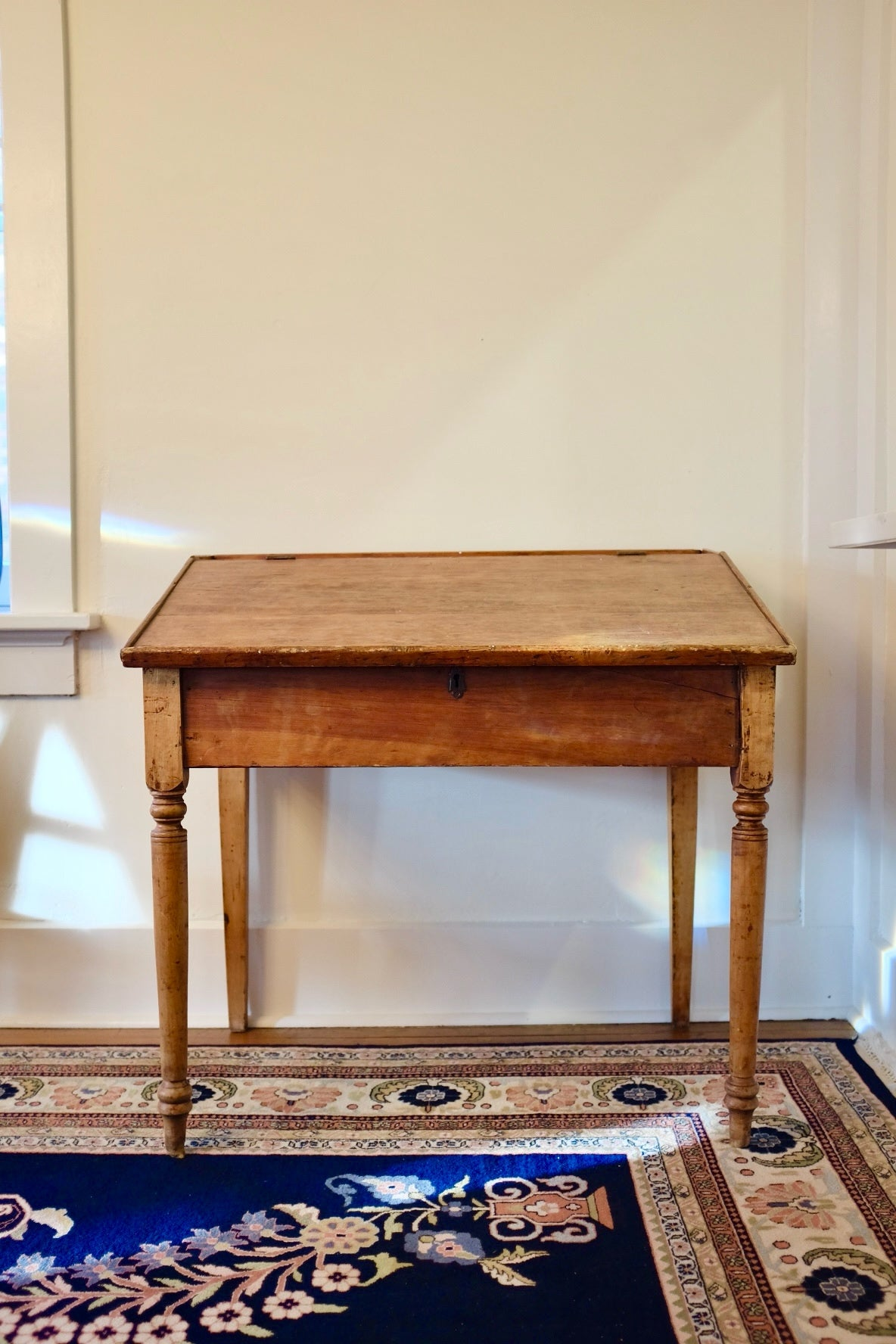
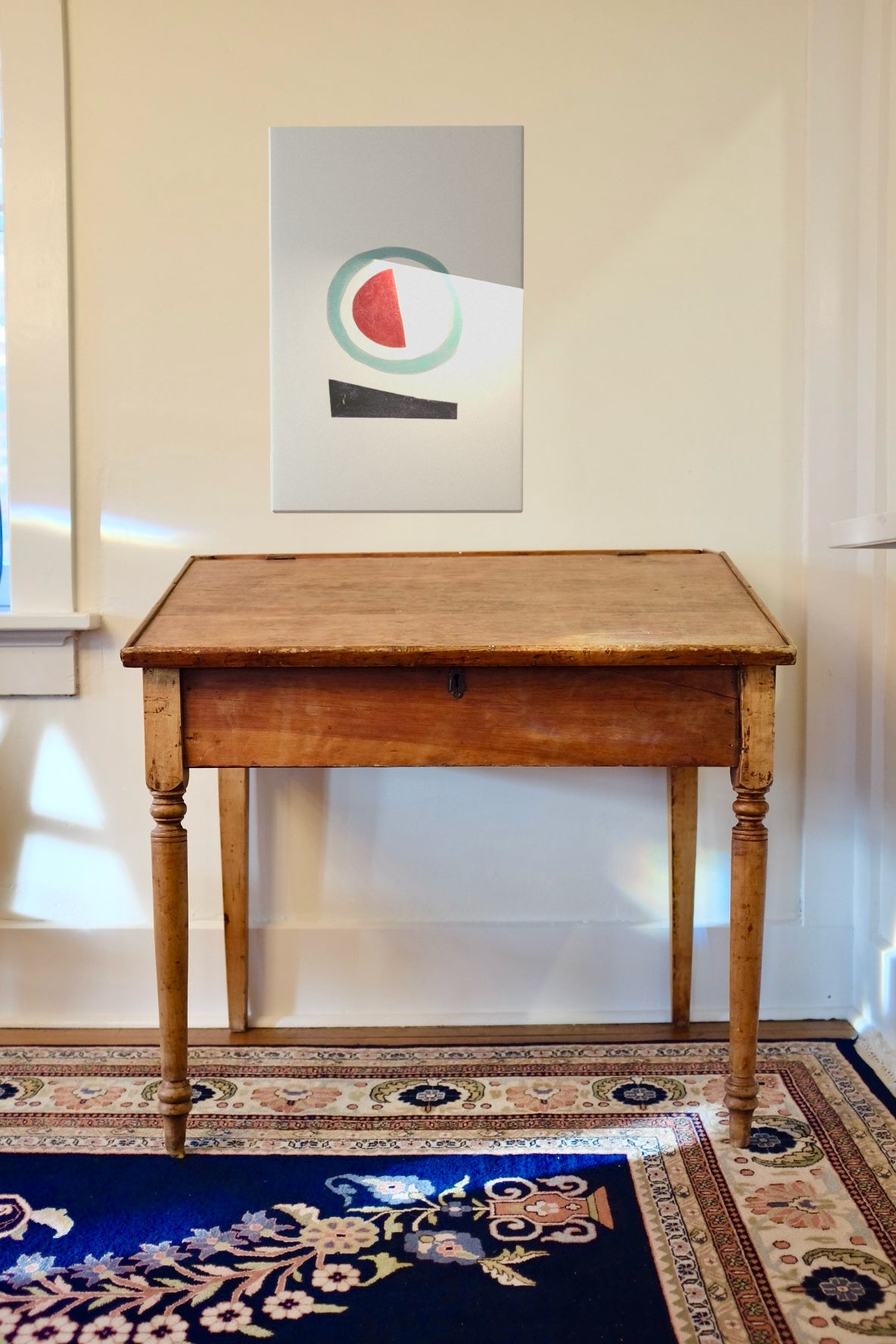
+ wall art [268,125,525,514]
